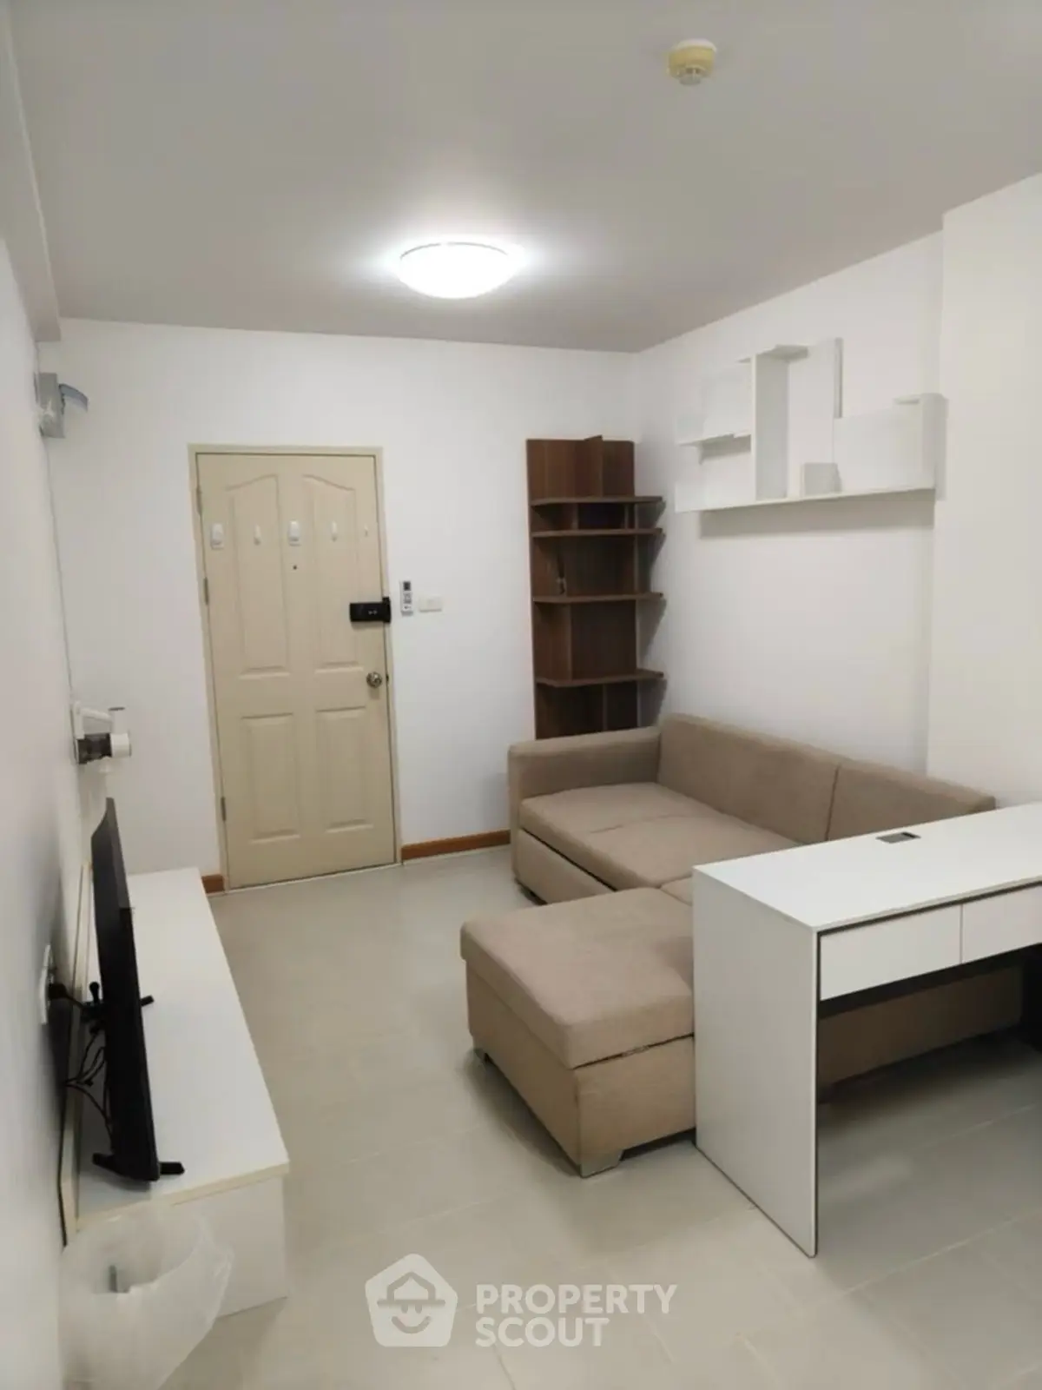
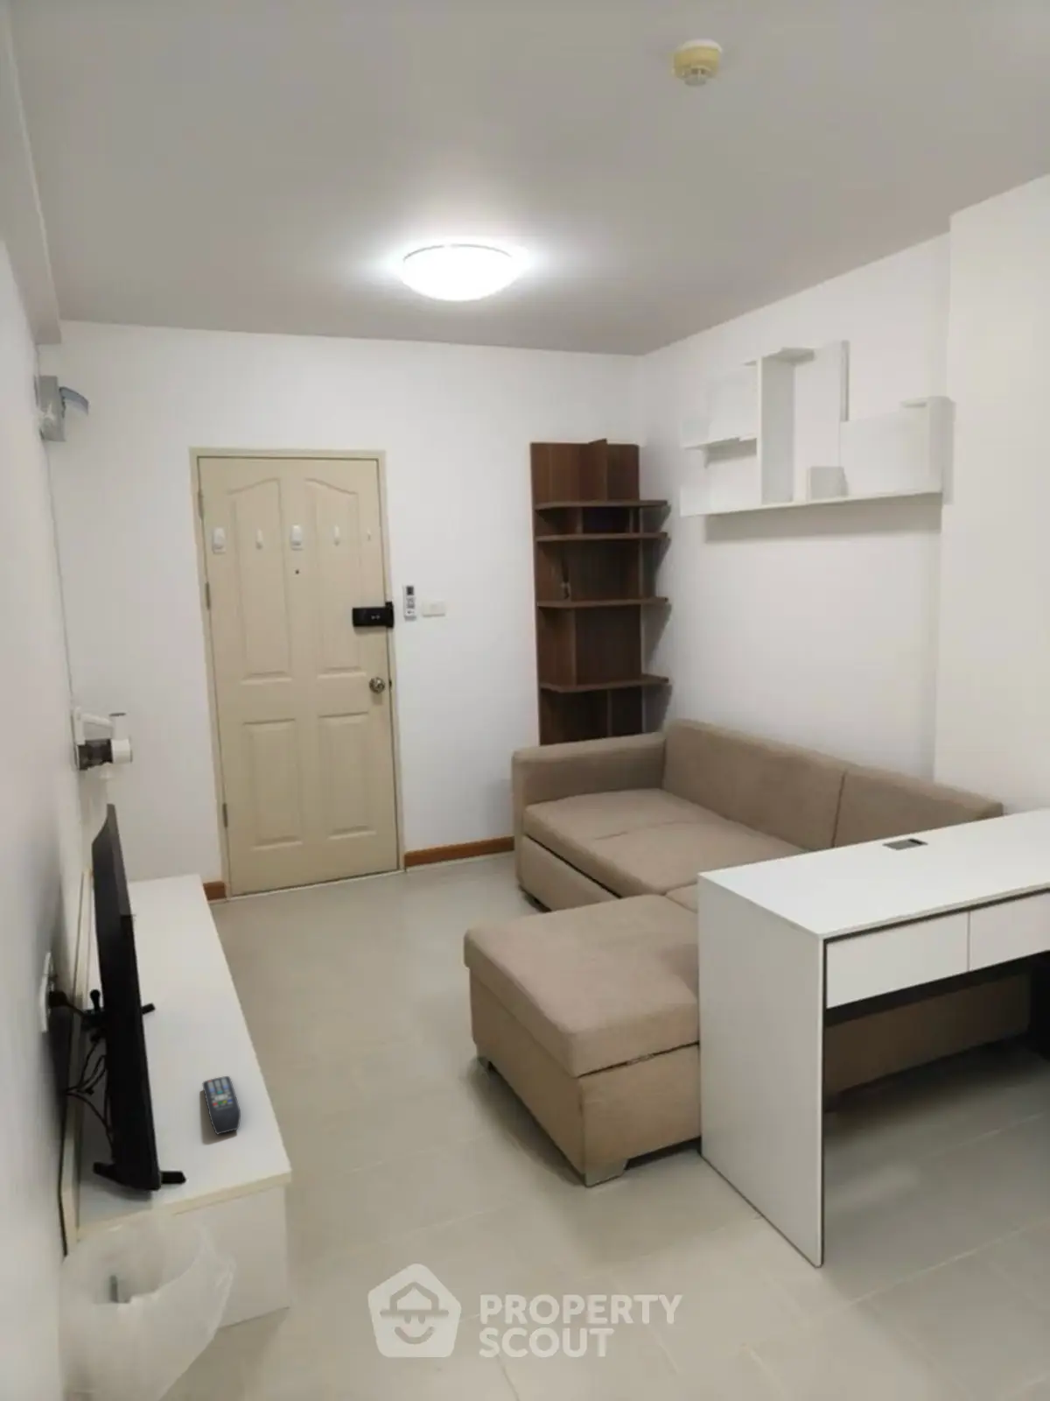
+ remote control [201,1076,242,1135]
